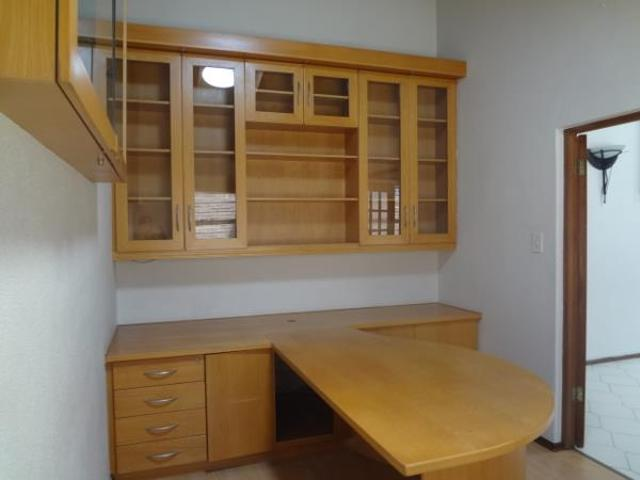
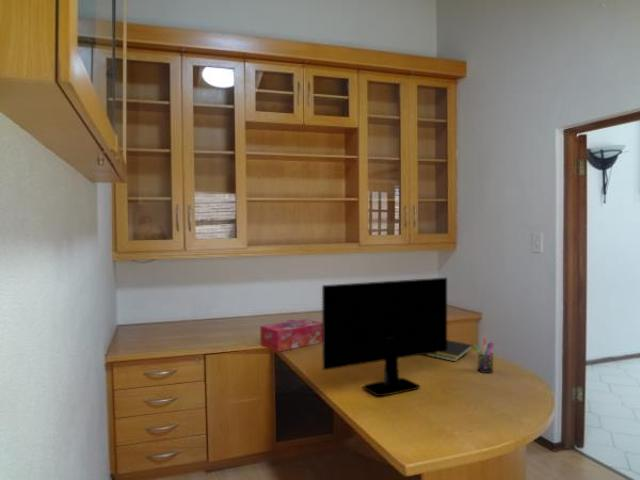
+ monitor [321,277,448,397]
+ notepad [424,339,474,362]
+ tissue box [259,318,323,353]
+ pen holder [473,338,495,374]
